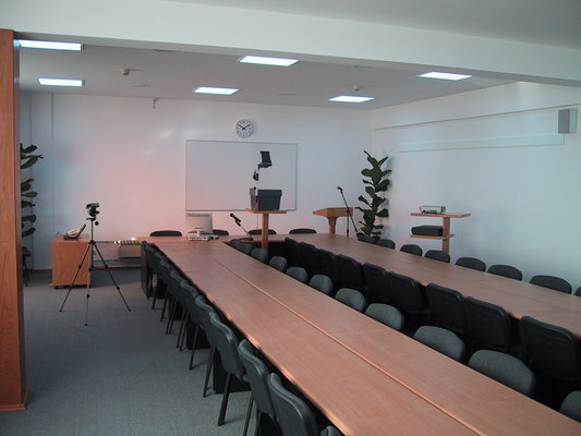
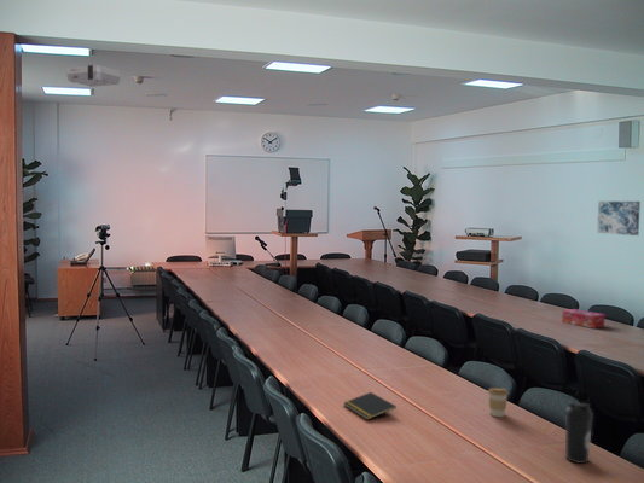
+ tissue box [561,308,607,330]
+ water bottle [564,400,594,465]
+ projector [65,64,121,88]
+ notepad [342,391,398,420]
+ coffee cup [487,386,509,418]
+ wall art [596,200,642,237]
